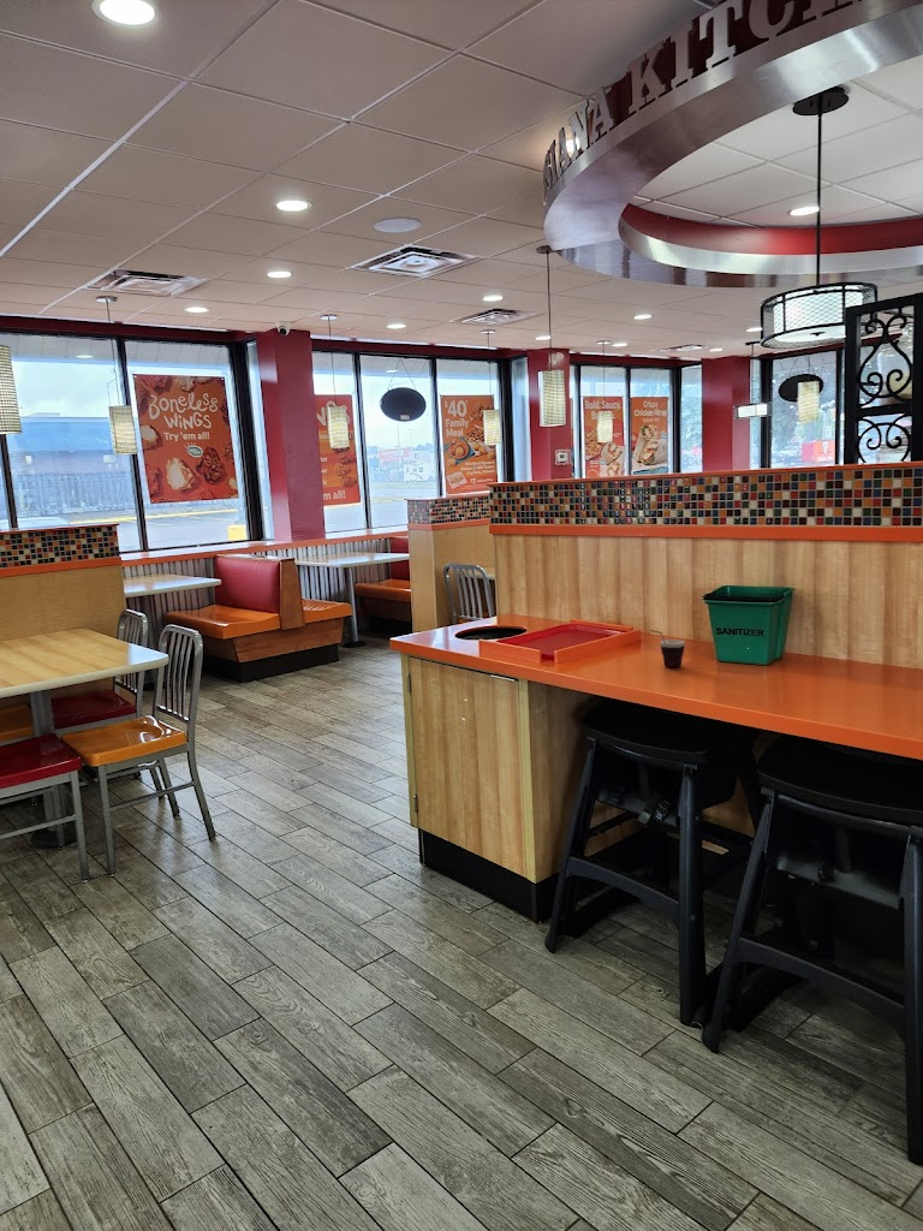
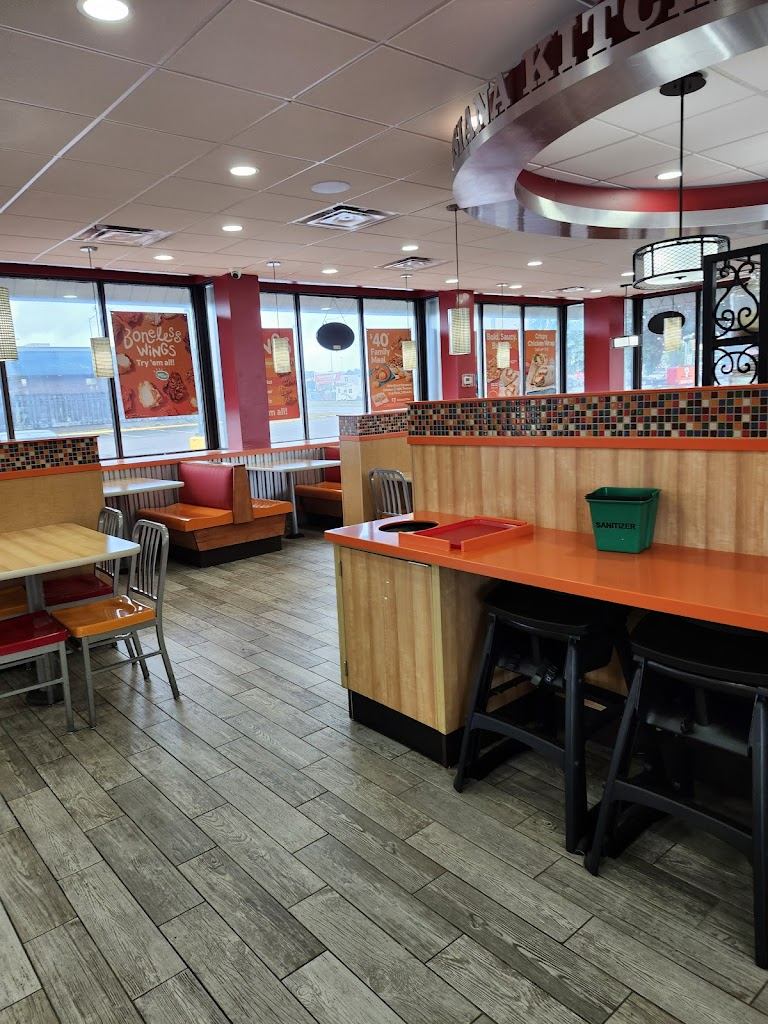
- cup [650,629,686,668]
